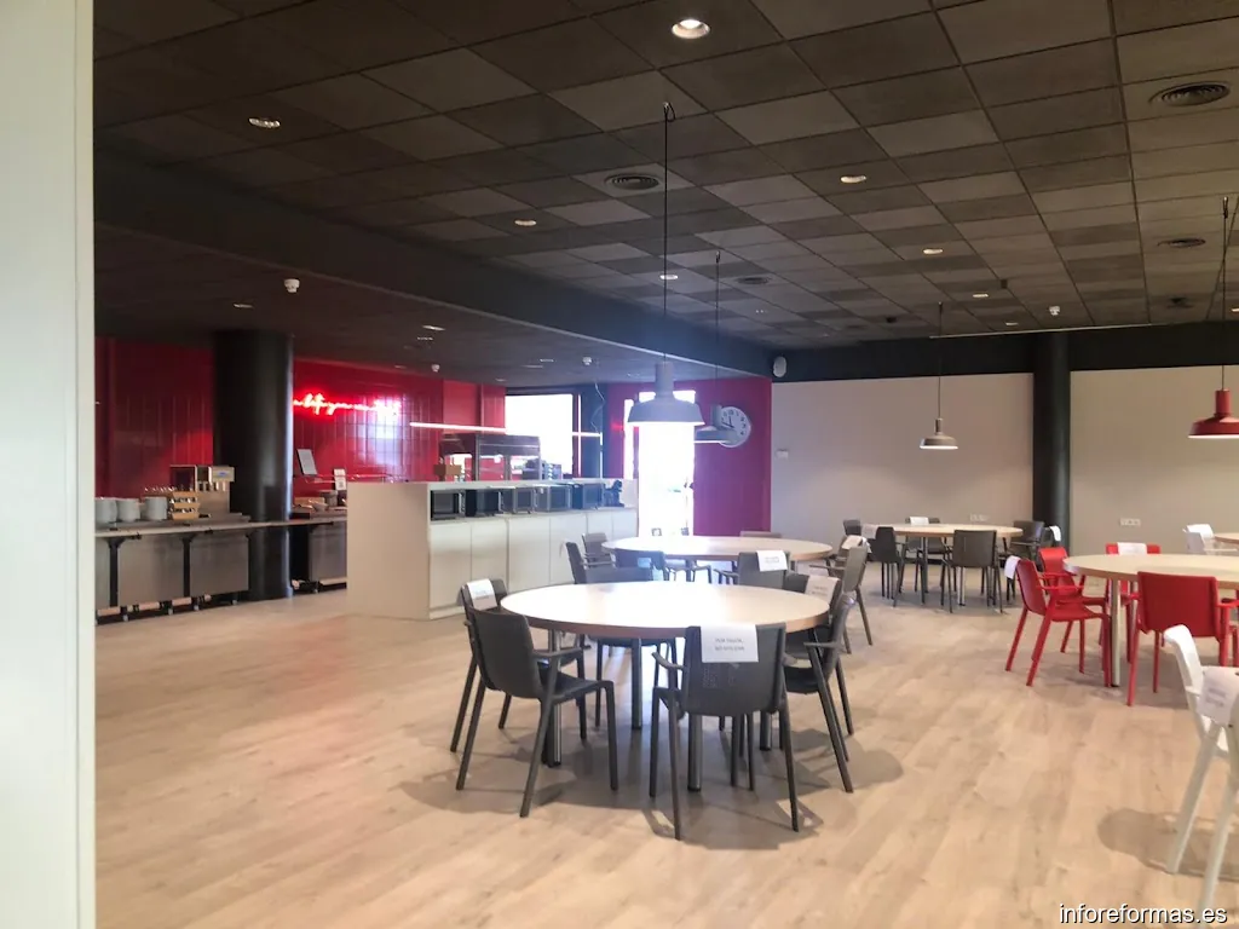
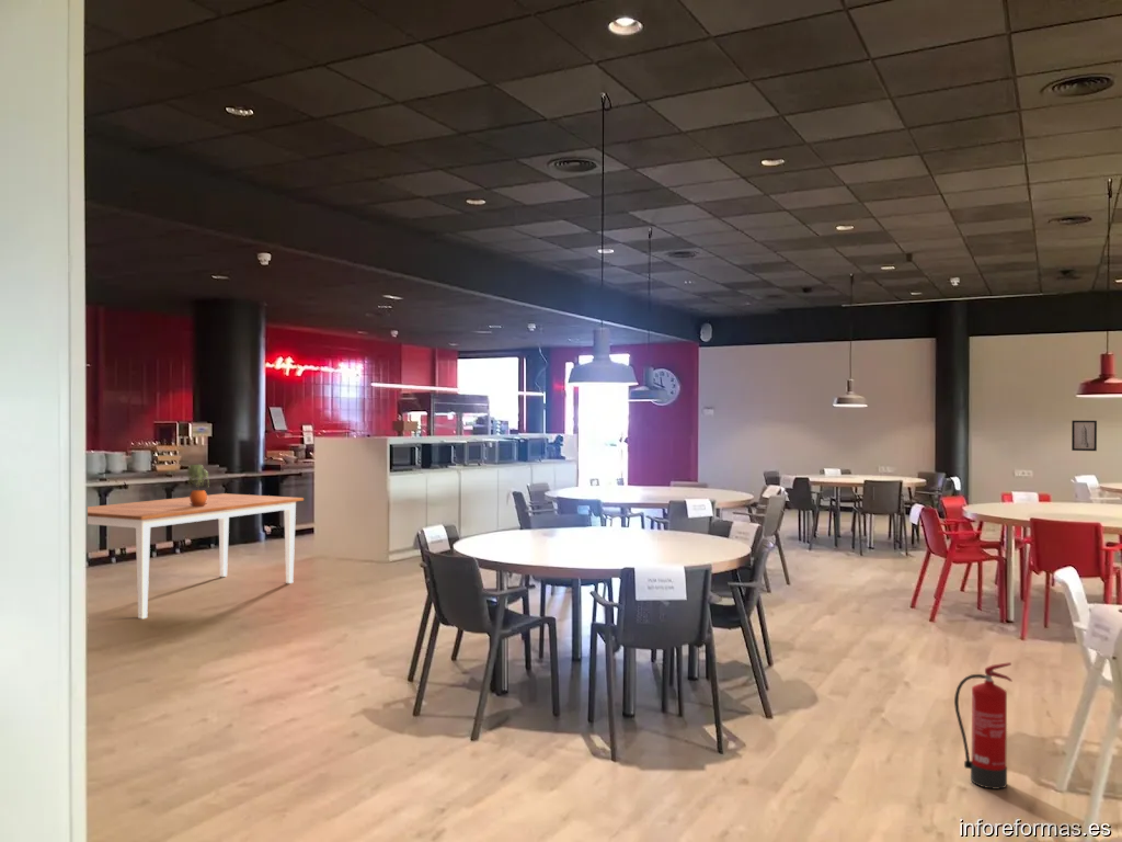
+ potted plant [186,464,210,507]
+ wall art [1071,420,1098,452]
+ fire extinguisher [953,661,1014,790]
+ dining table [87,492,305,619]
